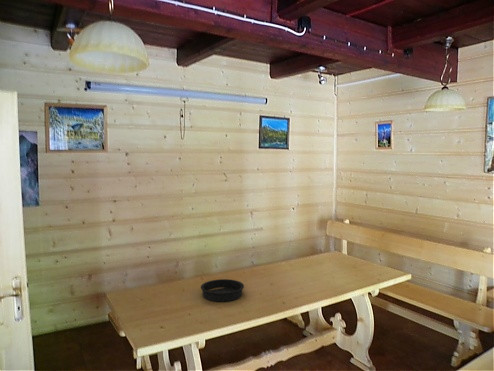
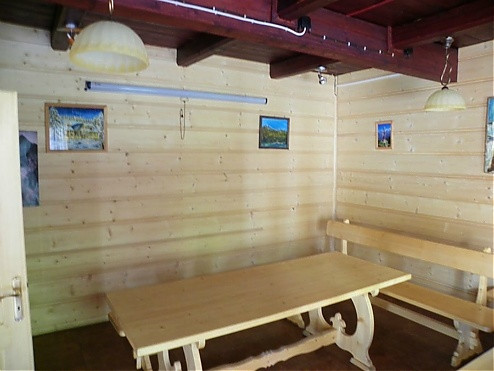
- baking pan [200,278,245,303]
